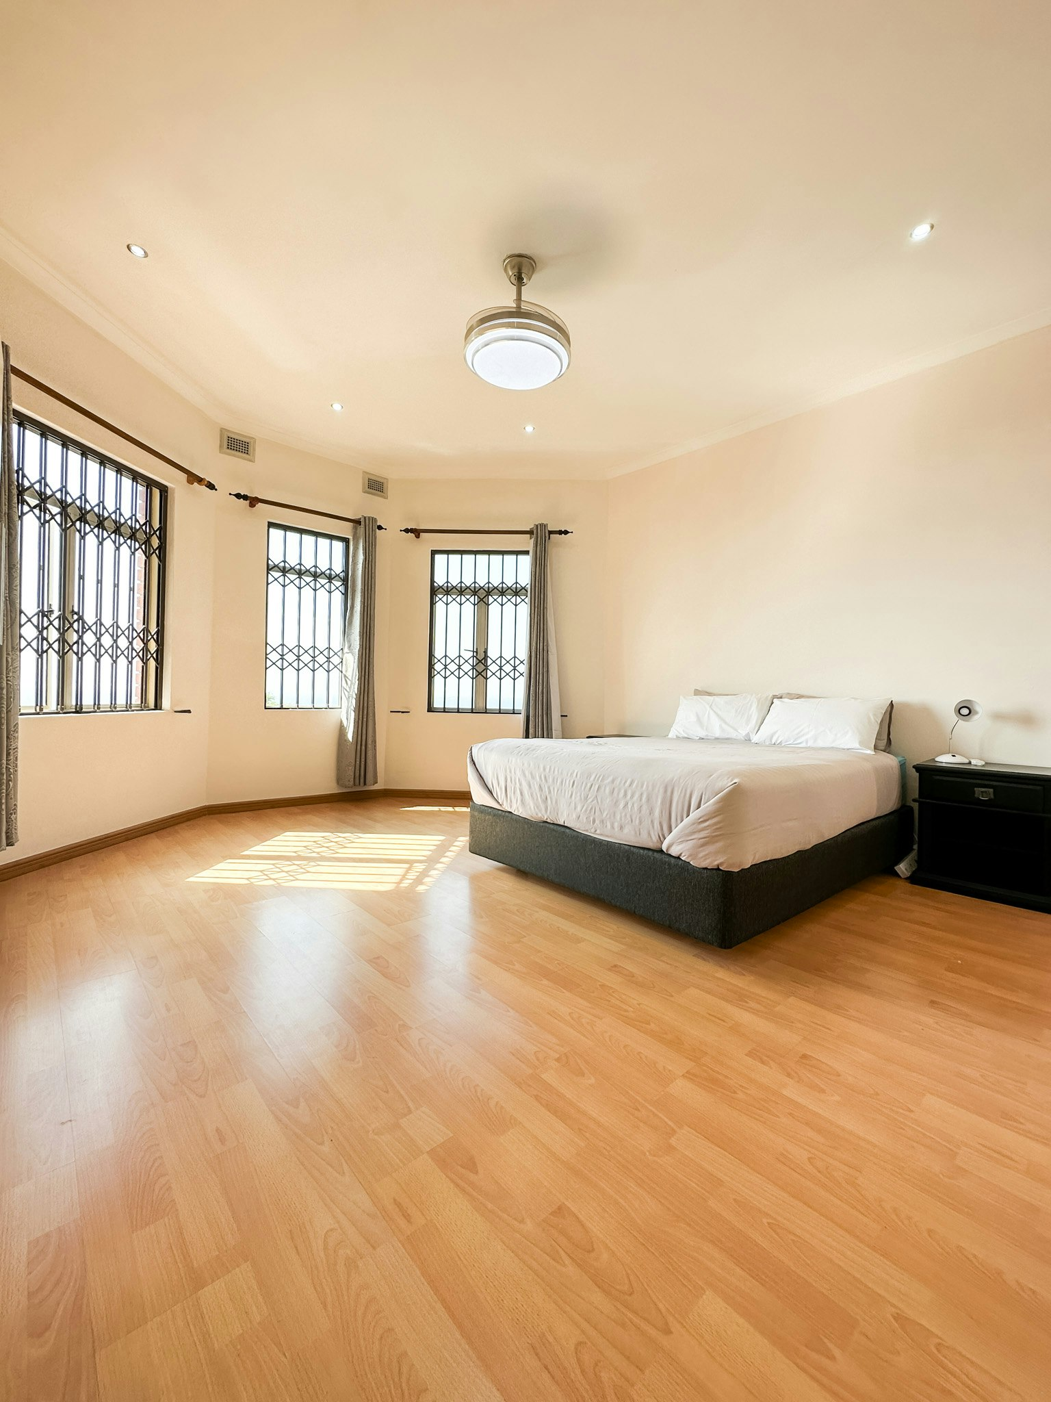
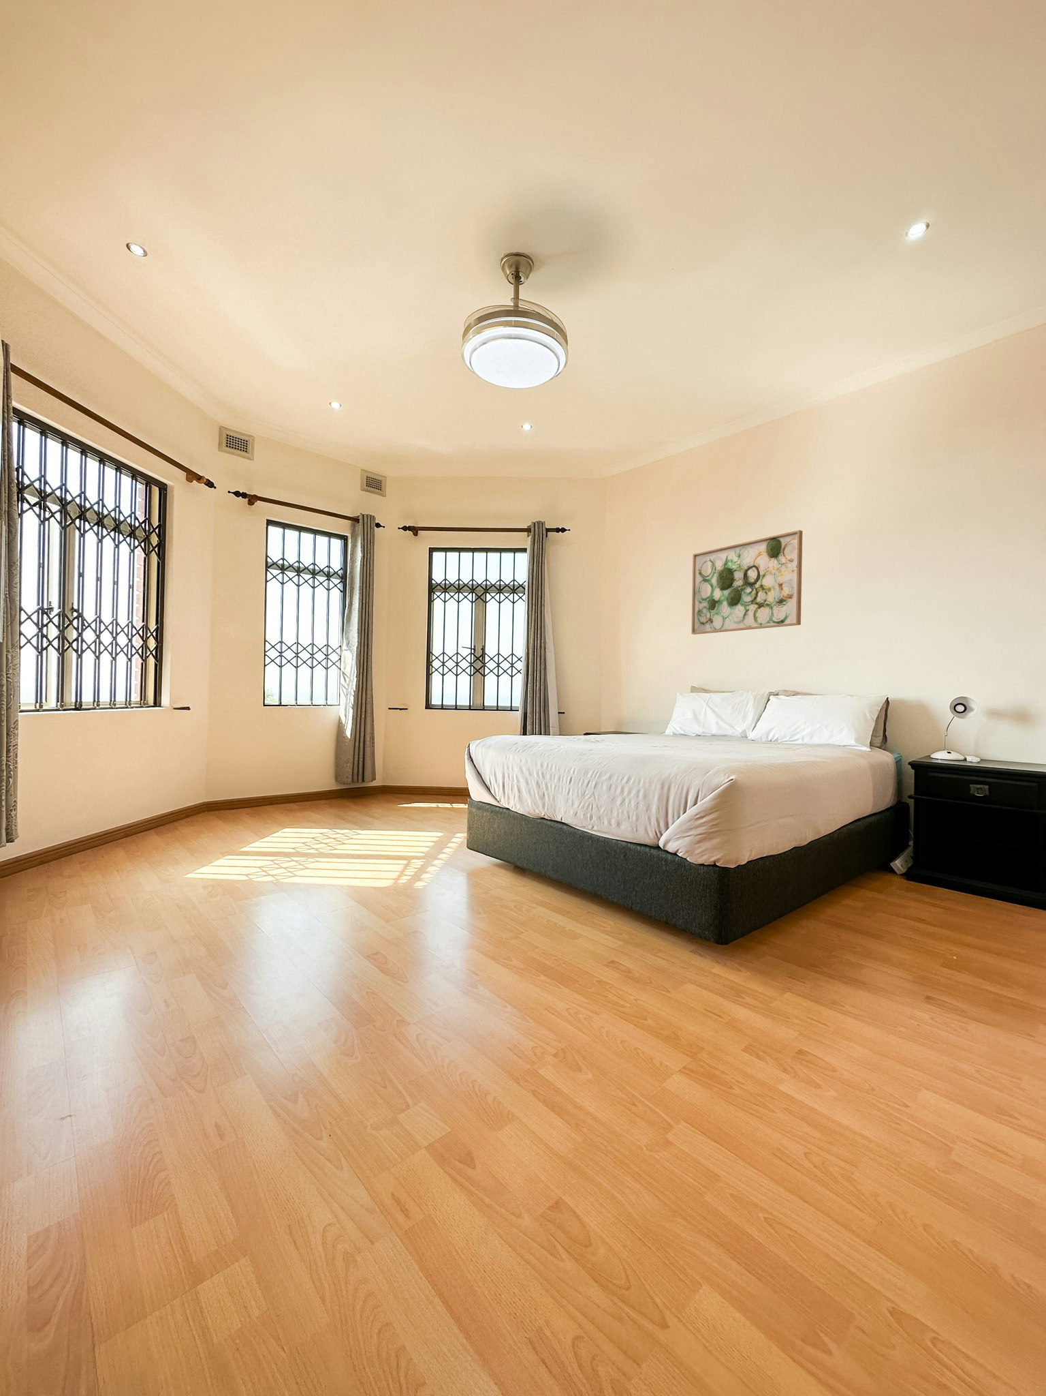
+ wall art [690,530,803,635]
